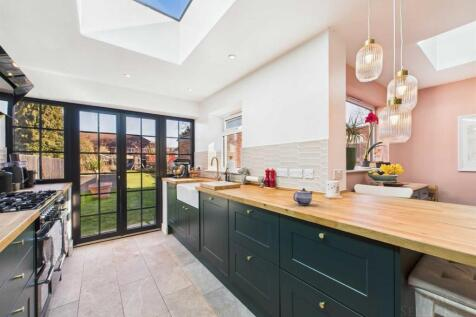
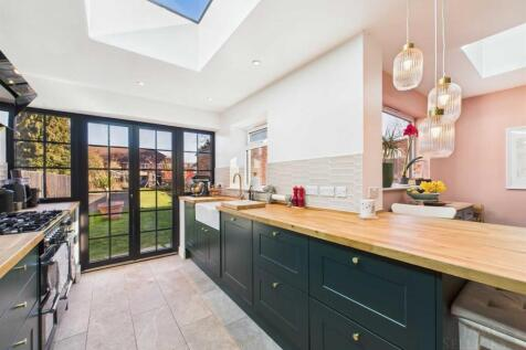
- teapot [292,187,314,206]
